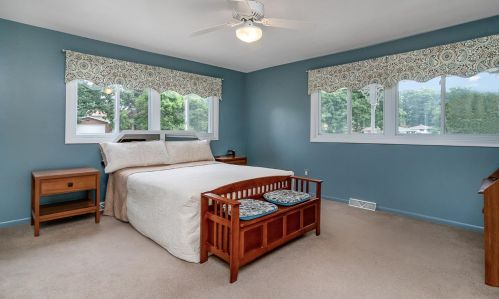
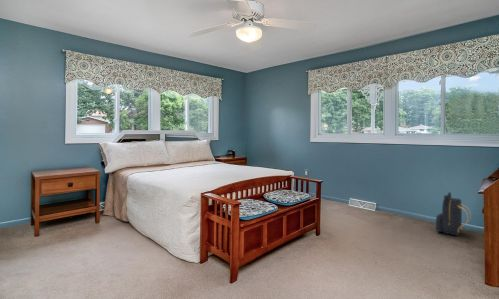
+ backpack [435,191,472,237]
